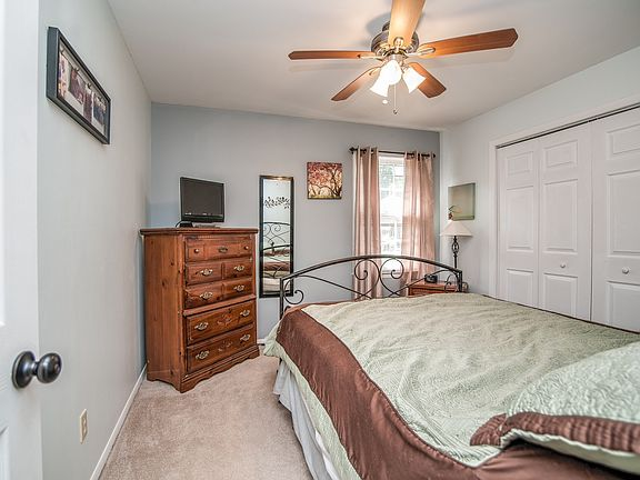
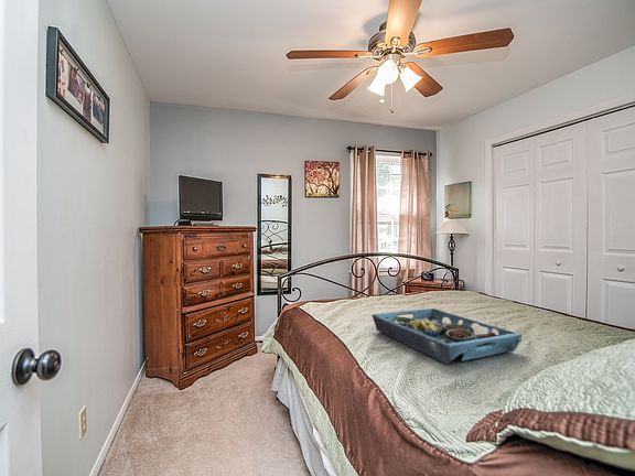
+ serving tray [372,307,523,366]
